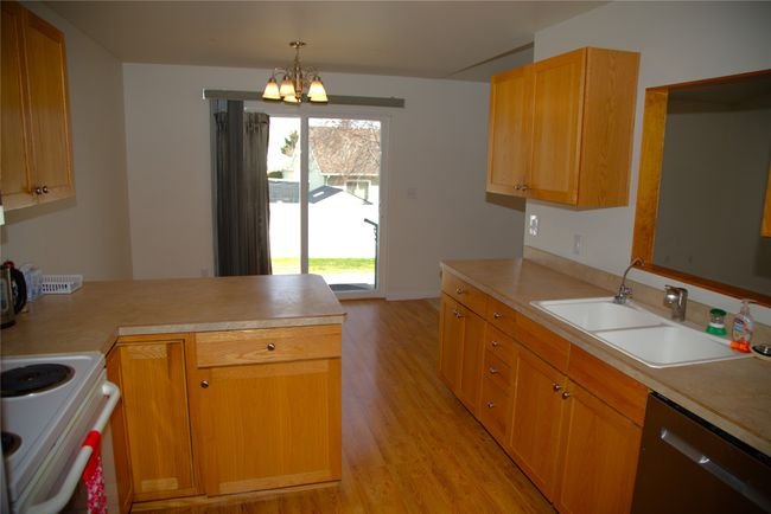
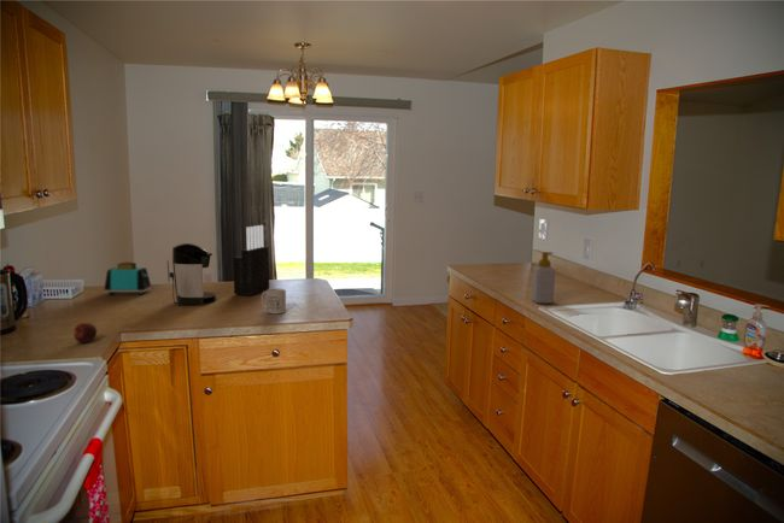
+ toaster [103,262,152,296]
+ apple [72,322,98,343]
+ knife block [232,224,270,296]
+ mug [261,288,287,315]
+ soap bottle [531,251,556,305]
+ coffee maker [166,242,217,306]
